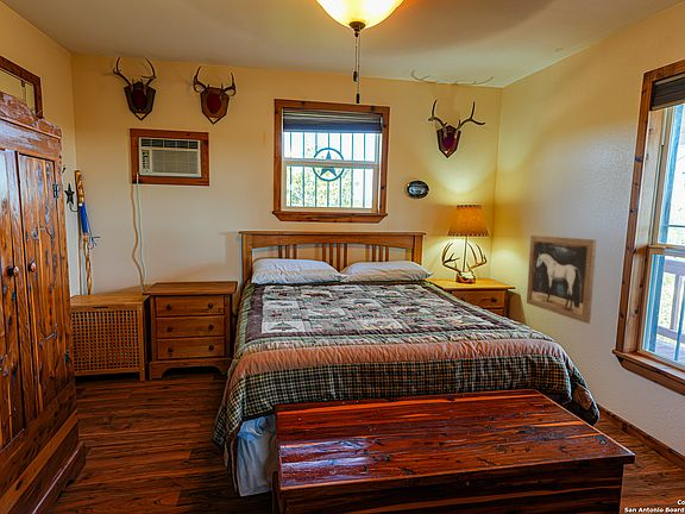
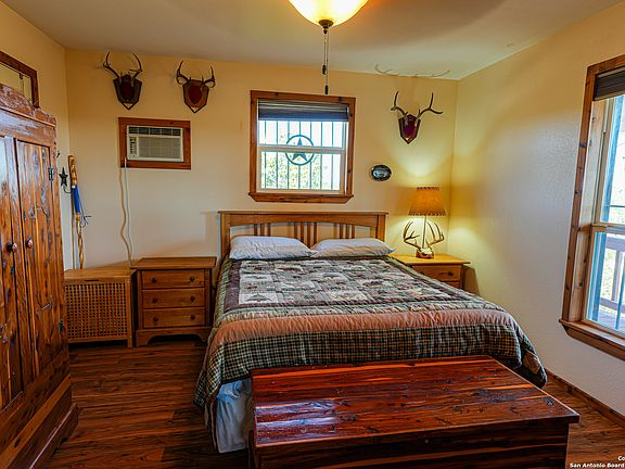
- wall art [526,234,597,325]
